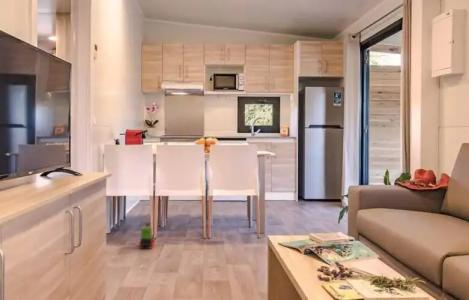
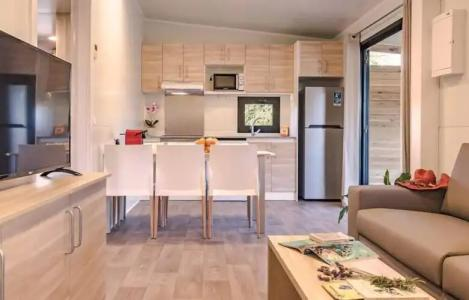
- toy train [138,221,156,249]
